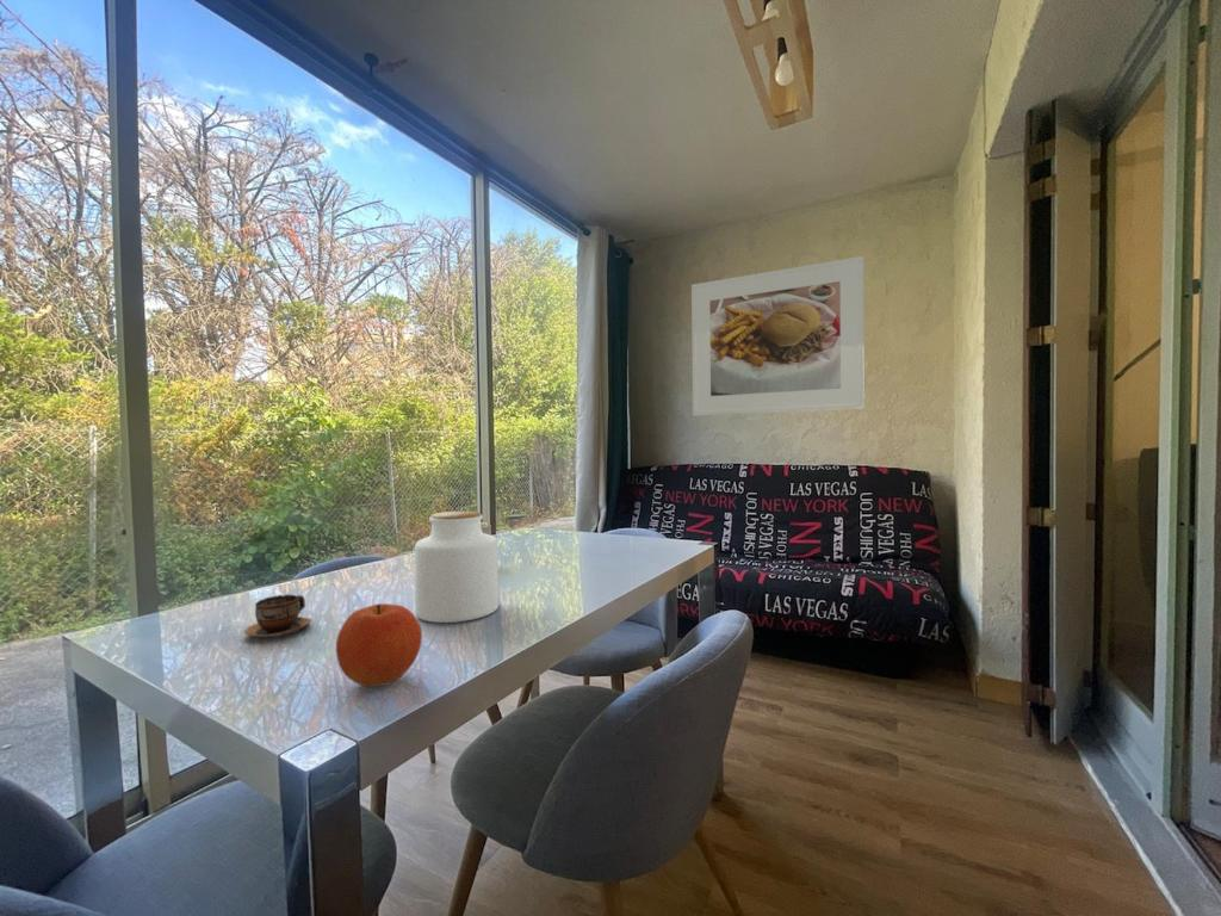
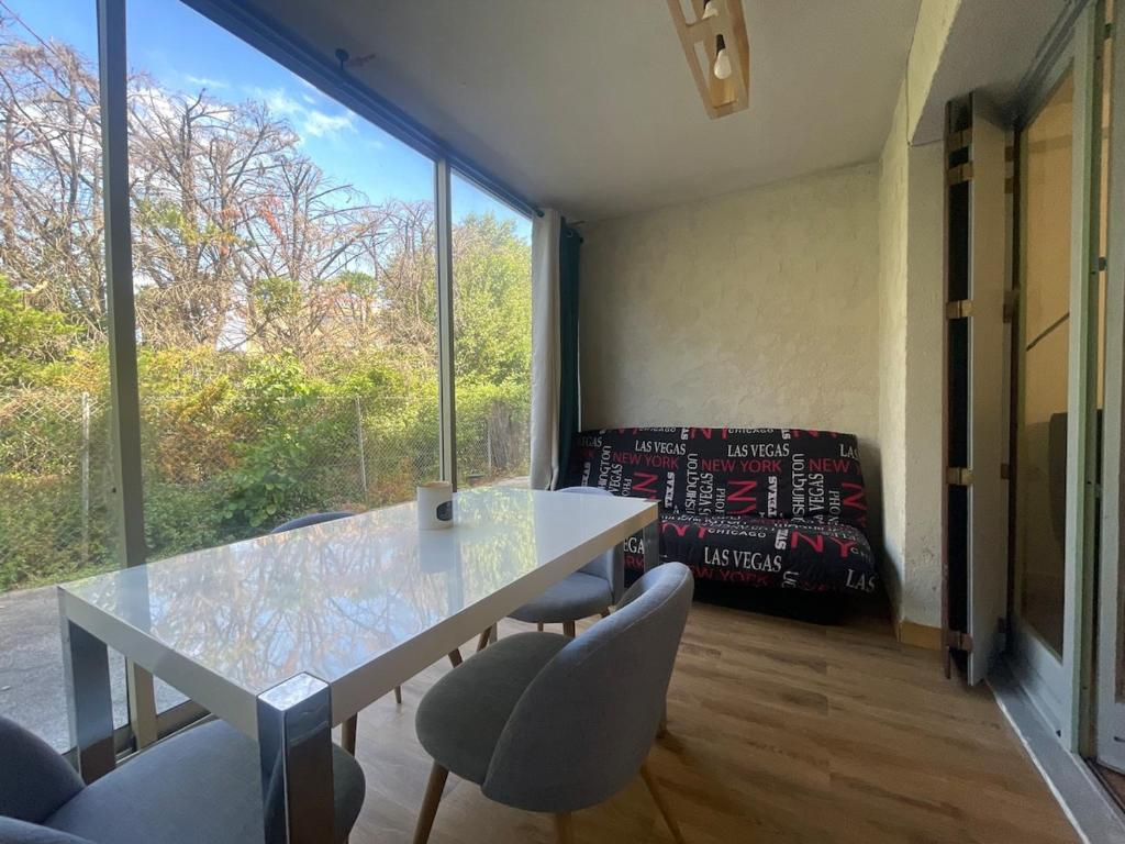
- jar [414,510,500,624]
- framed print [690,255,866,416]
- fruit [335,602,423,688]
- cup [243,594,312,638]
